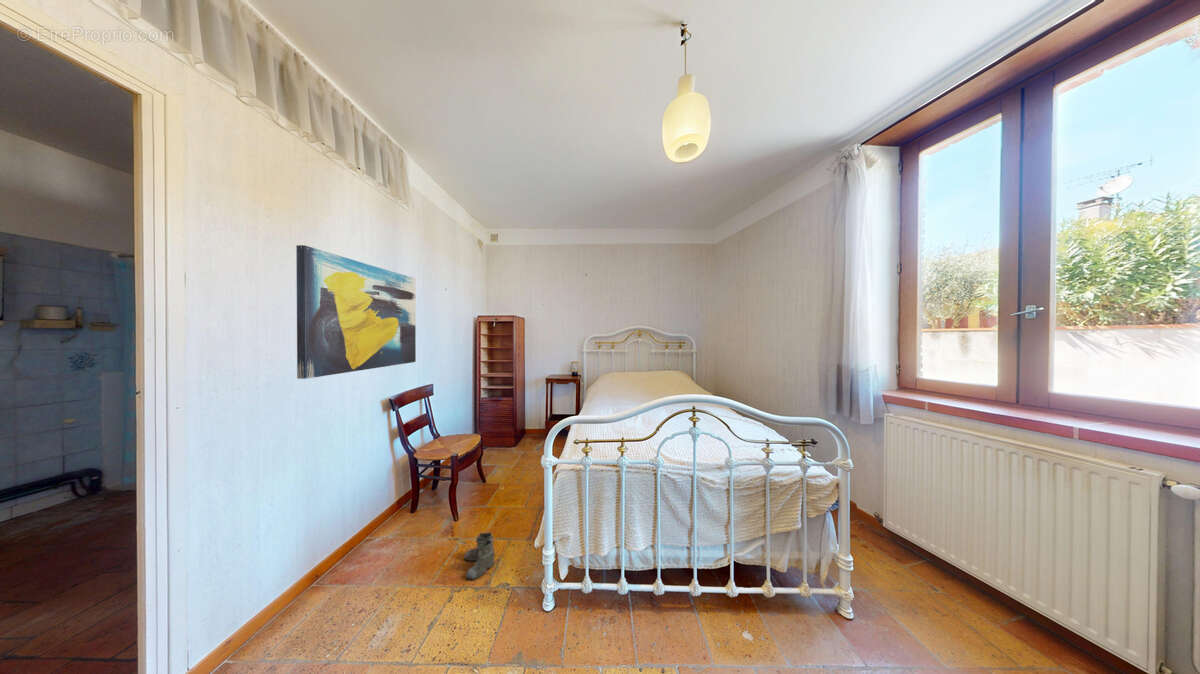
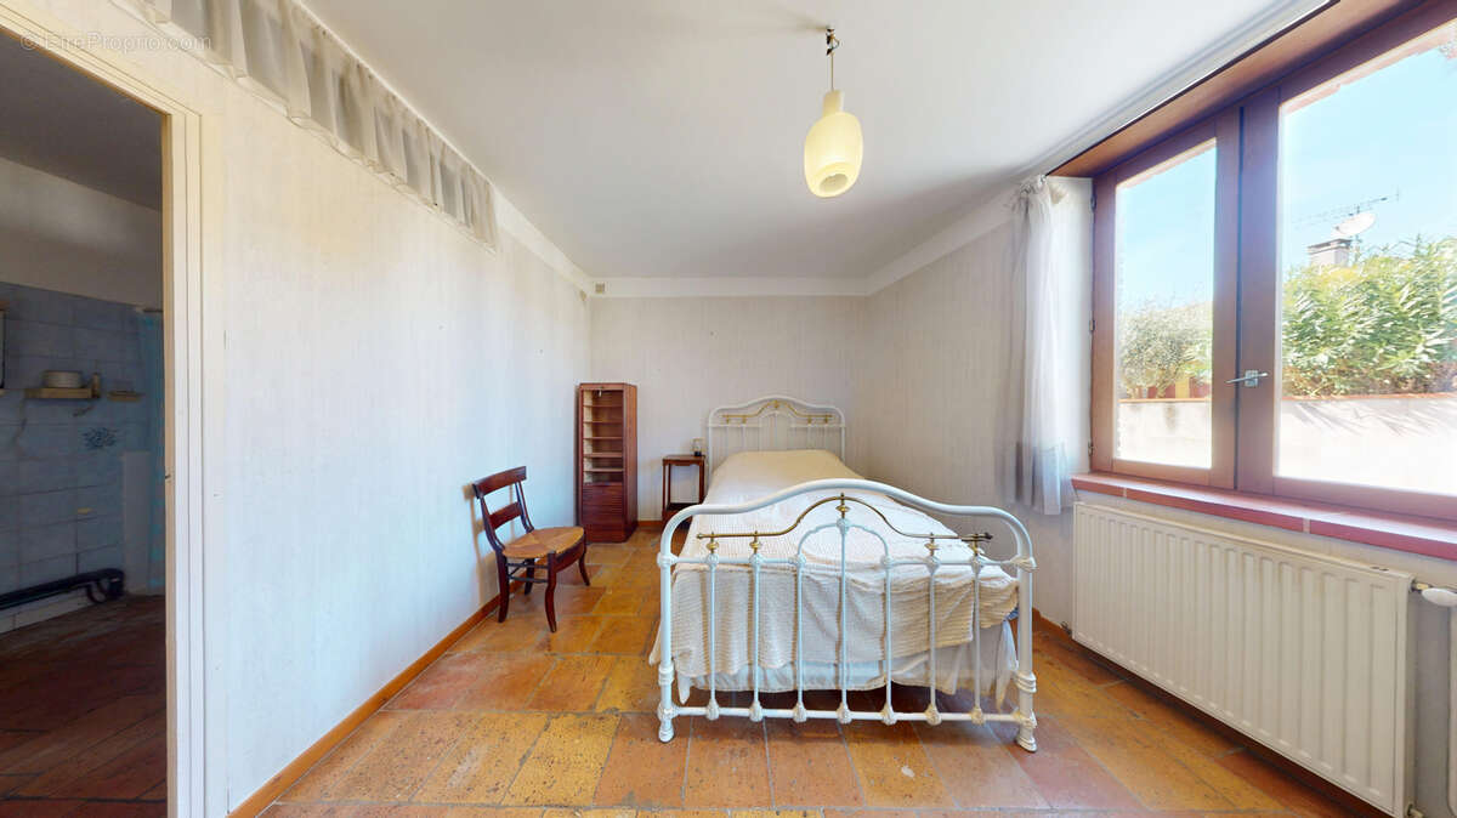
- wall art [295,244,417,380]
- boots [463,531,496,581]
